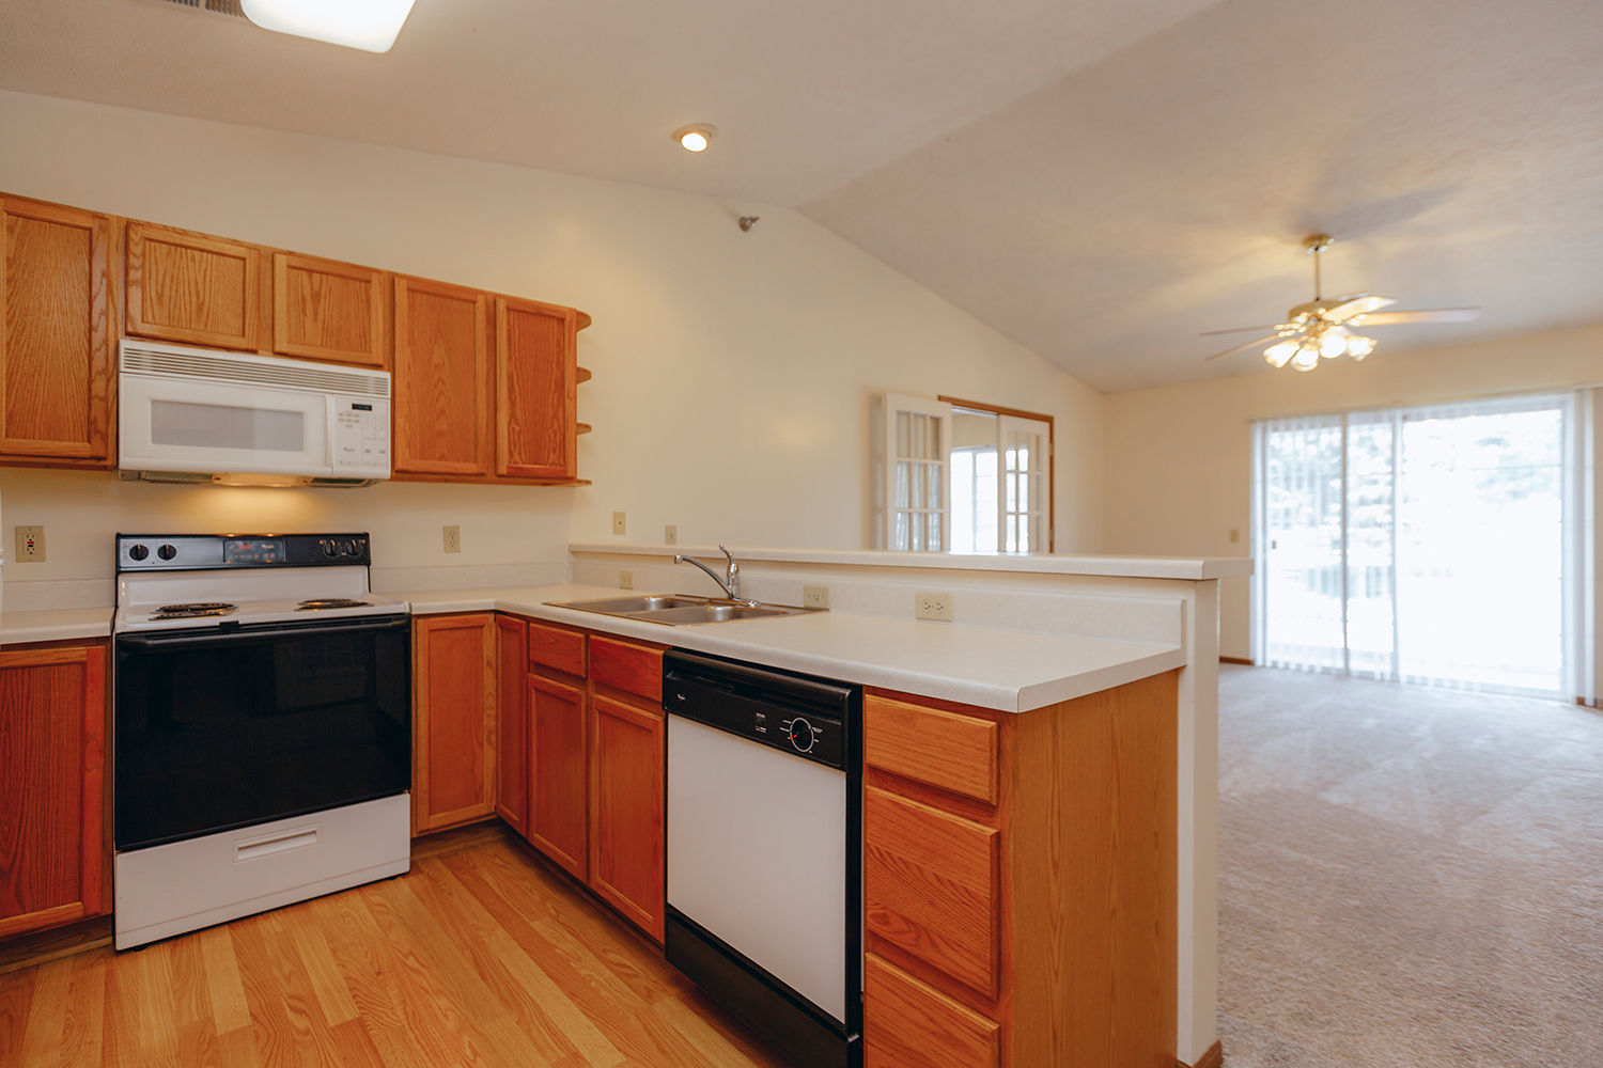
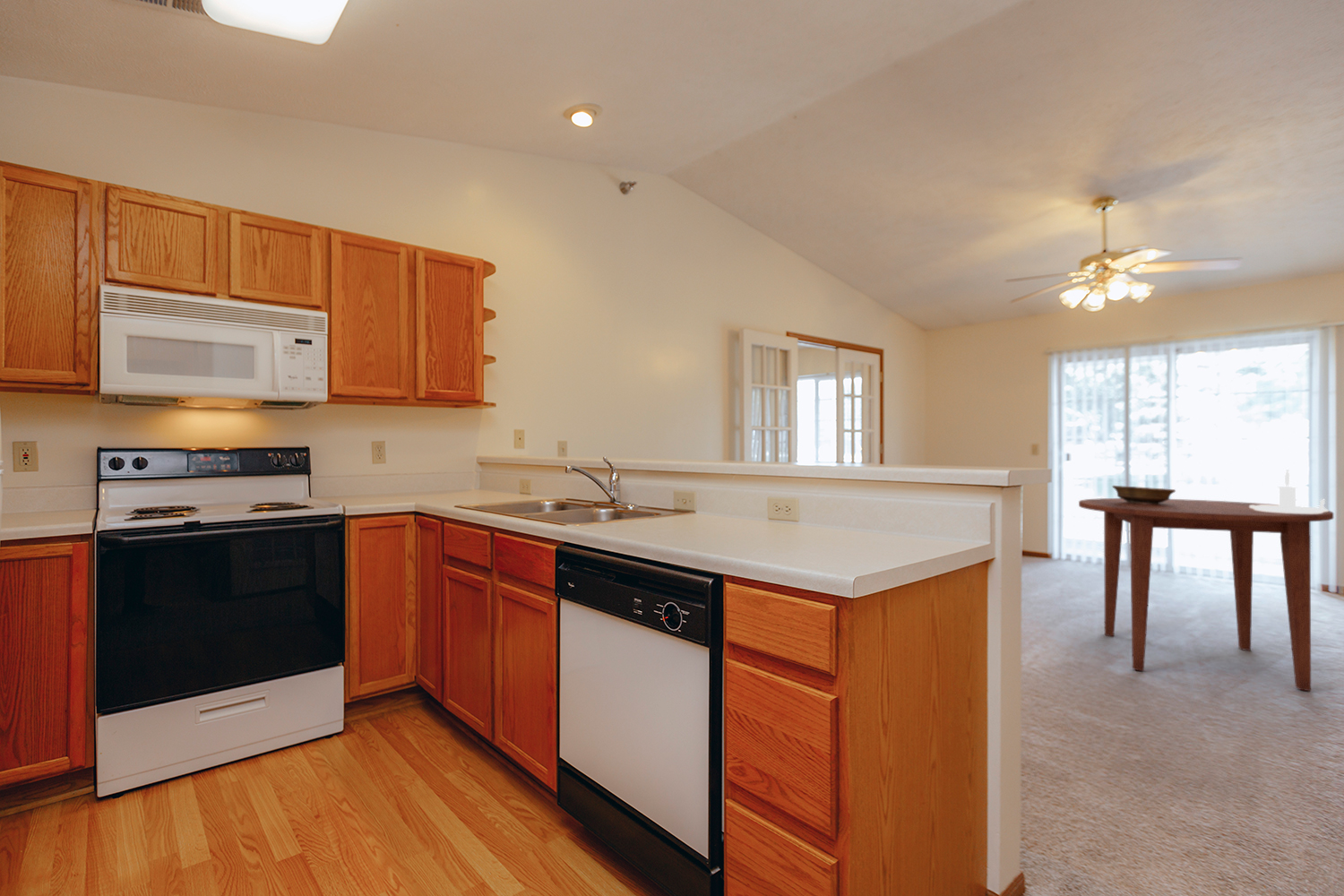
+ dining table [1078,497,1334,692]
+ candlestick [1250,469,1329,513]
+ decorative bowl [1111,485,1176,504]
